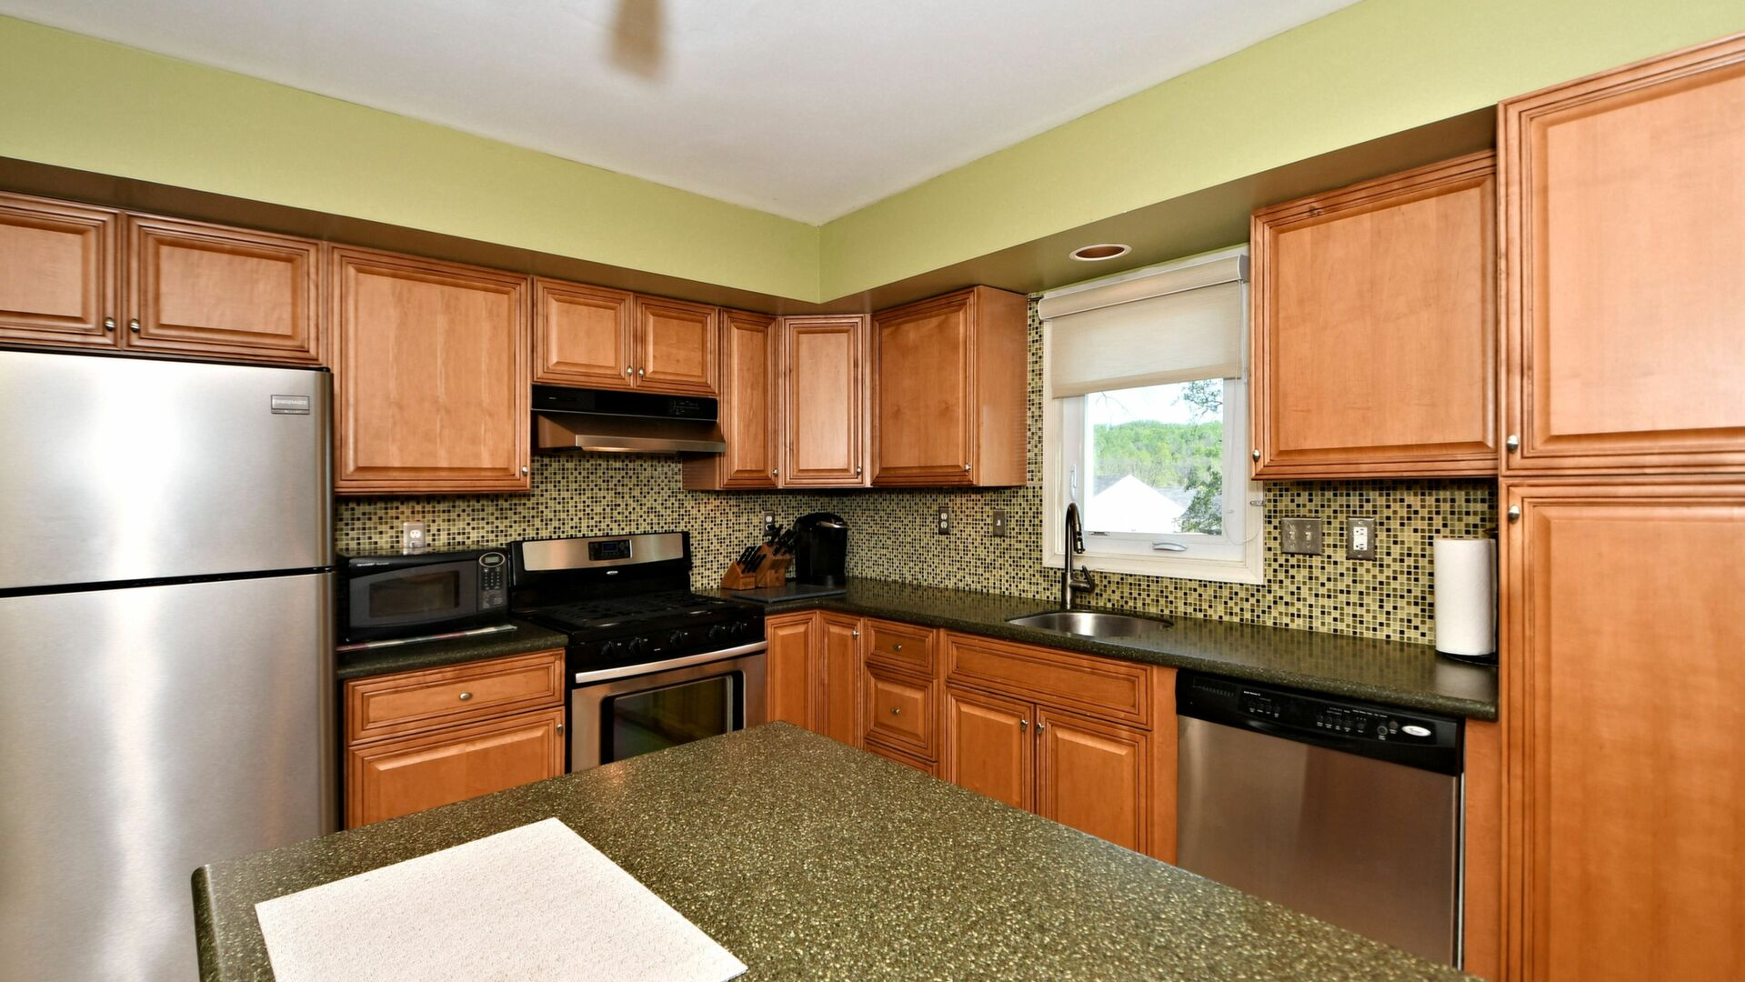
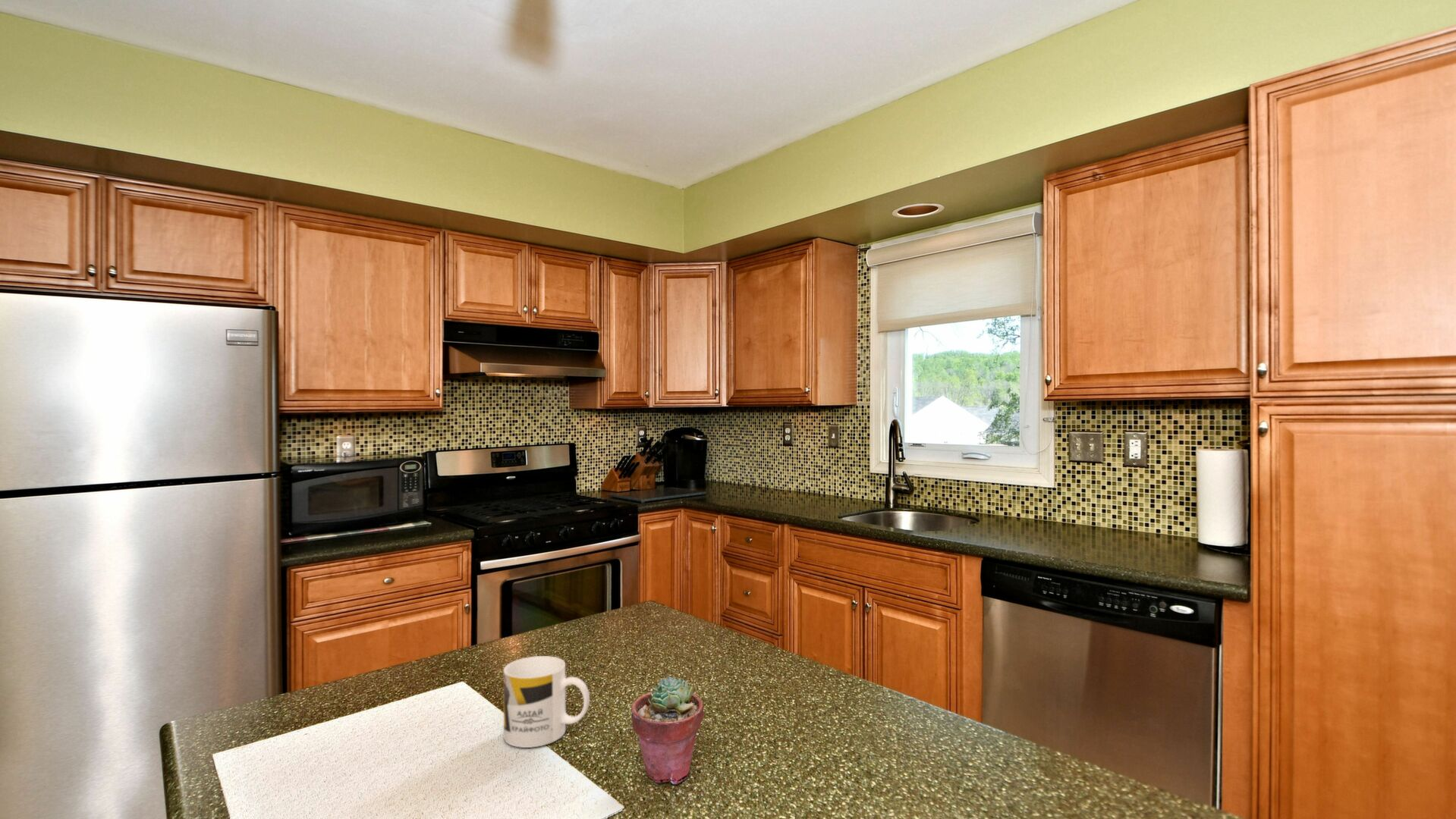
+ mug [503,655,590,748]
+ potted succulent [631,676,704,785]
